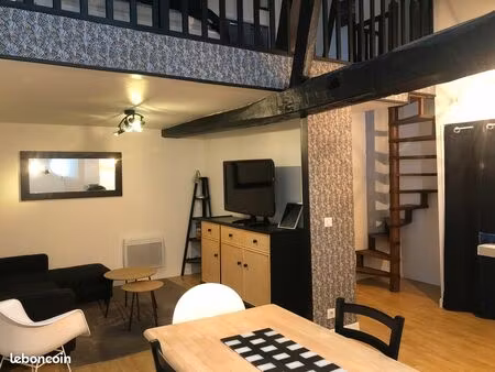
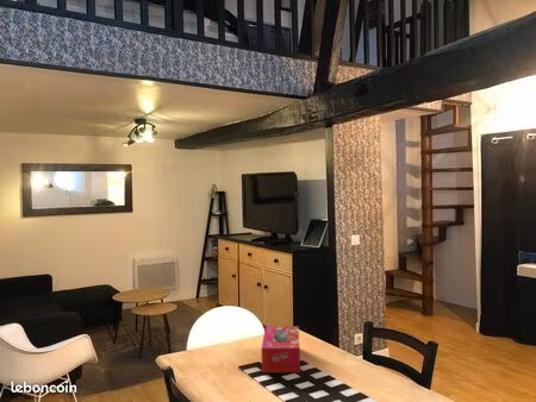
+ tissue box [261,325,301,373]
